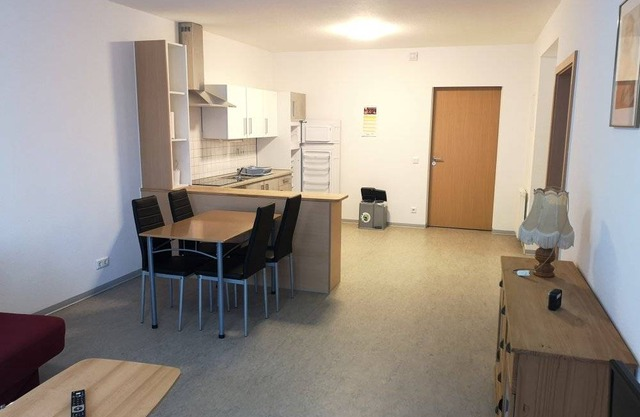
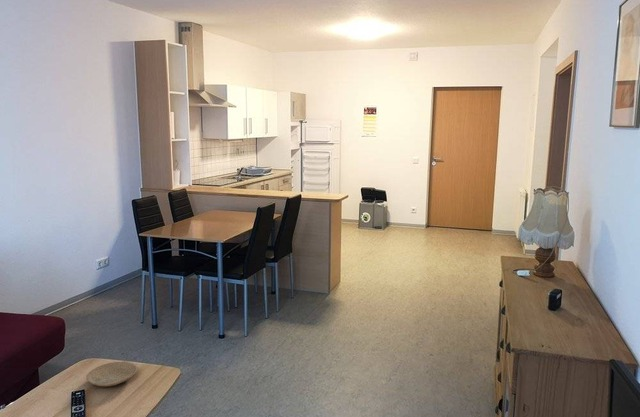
+ plate [86,361,138,387]
